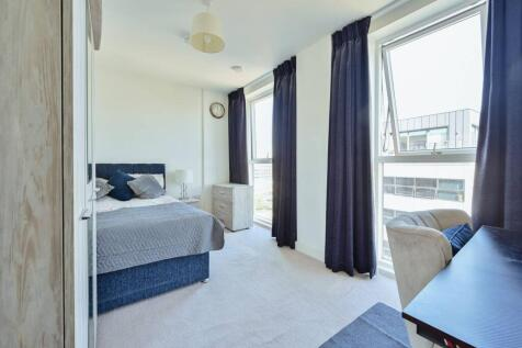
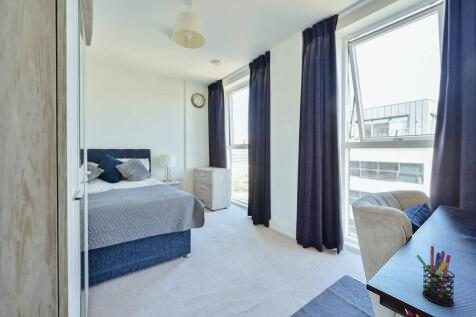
+ pen holder [416,245,456,307]
